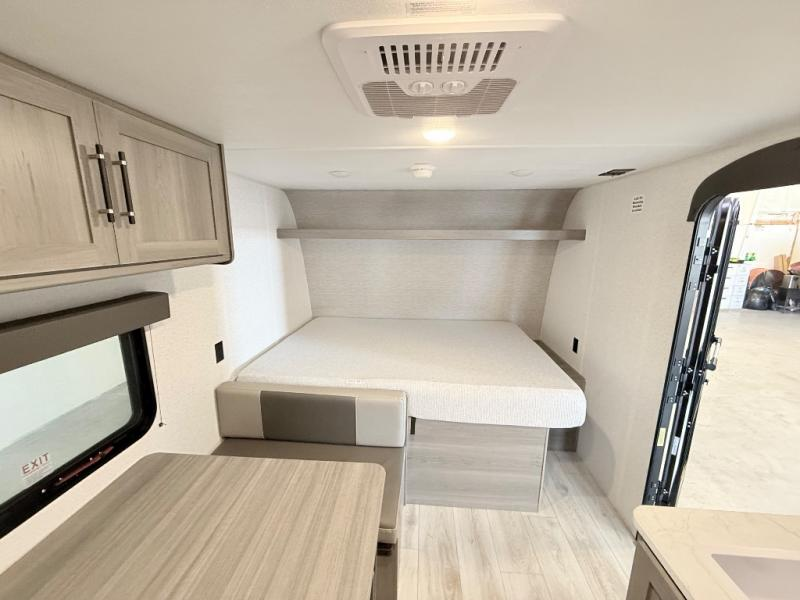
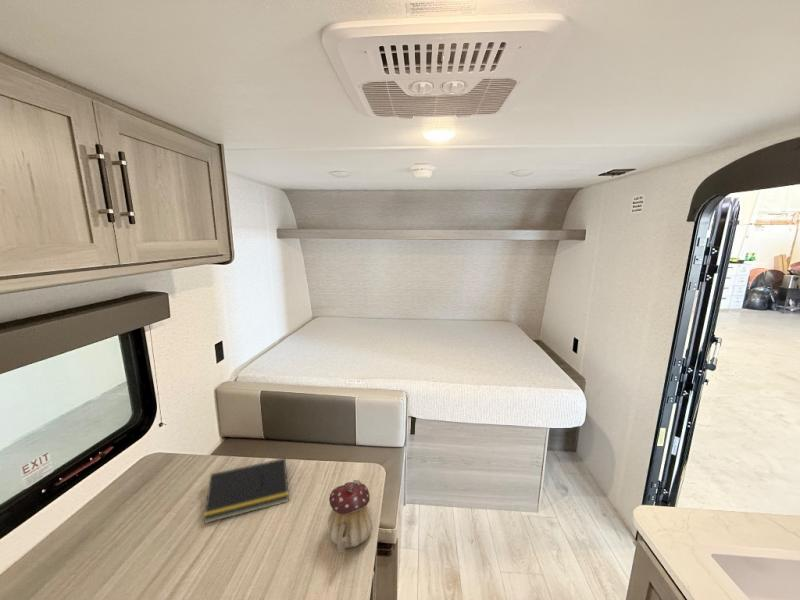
+ notepad [203,457,290,524]
+ teapot [326,479,374,556]
